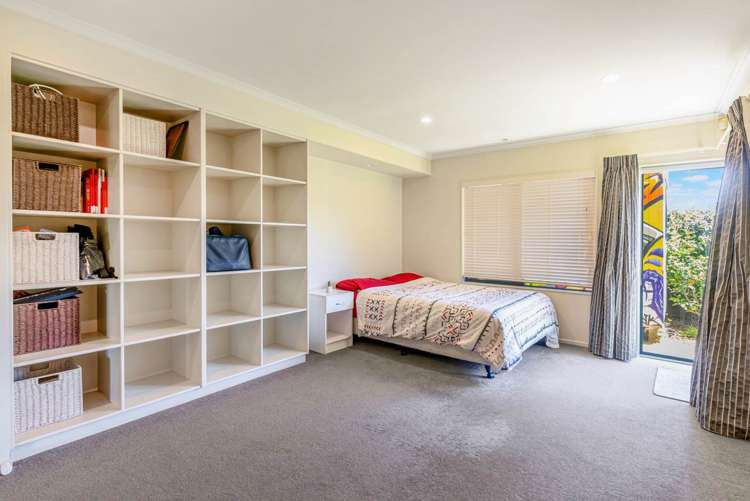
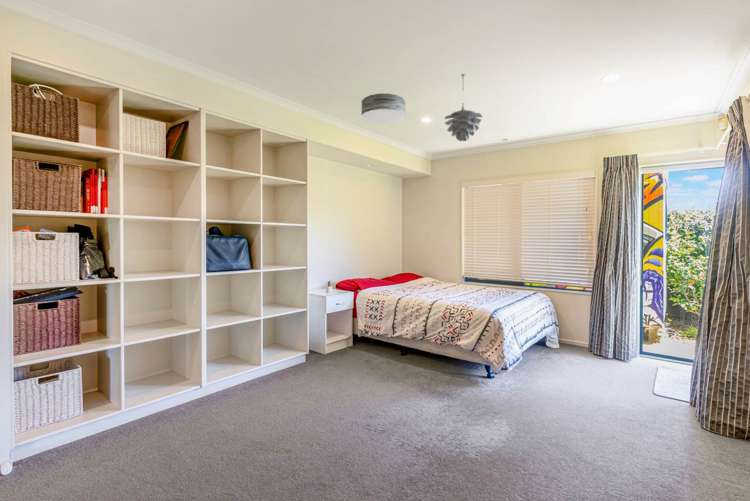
+ ceiling light [361,93,406,125]
+ pendant light [443,73,484,142]
